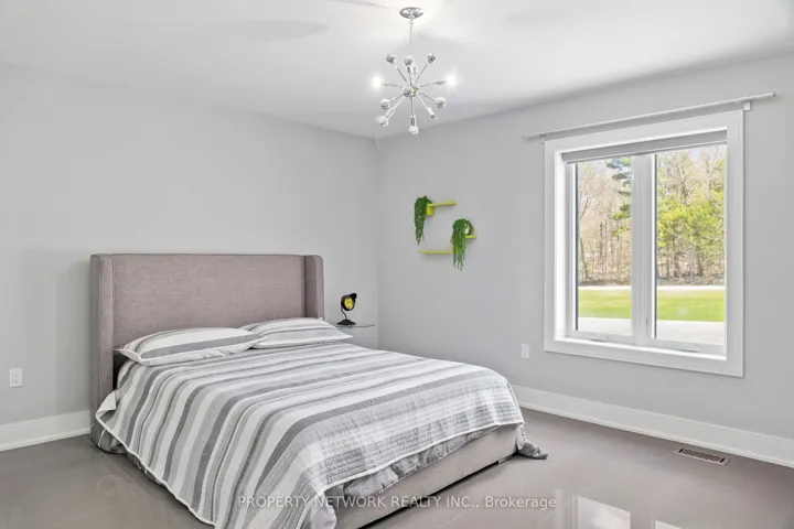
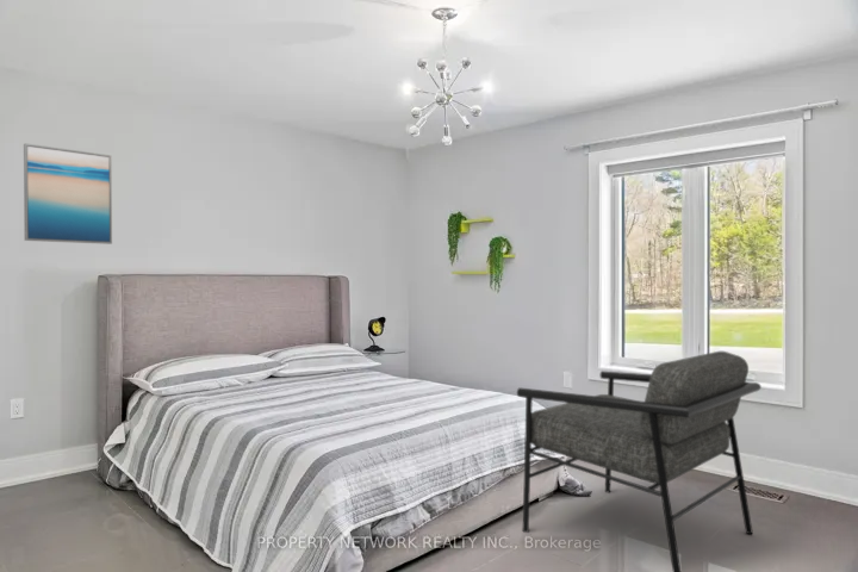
+ wall art [23,143,113,245]
+ armchair [516,350,763,572]
